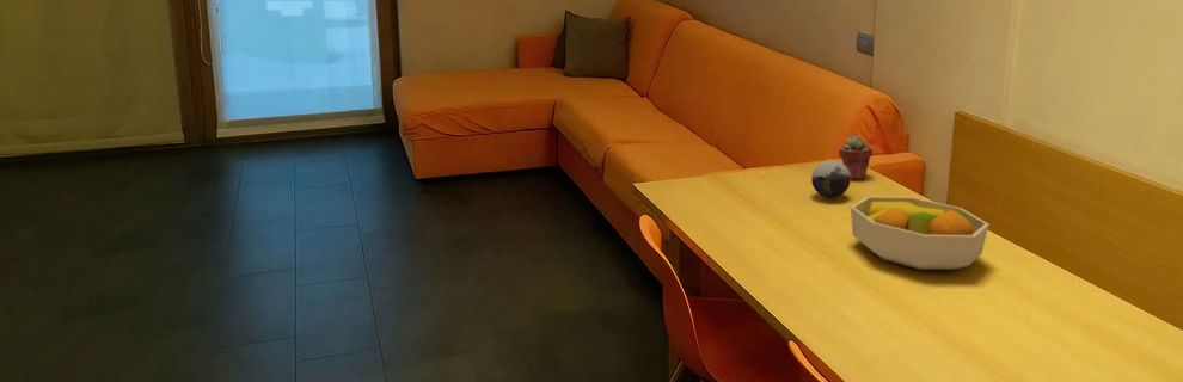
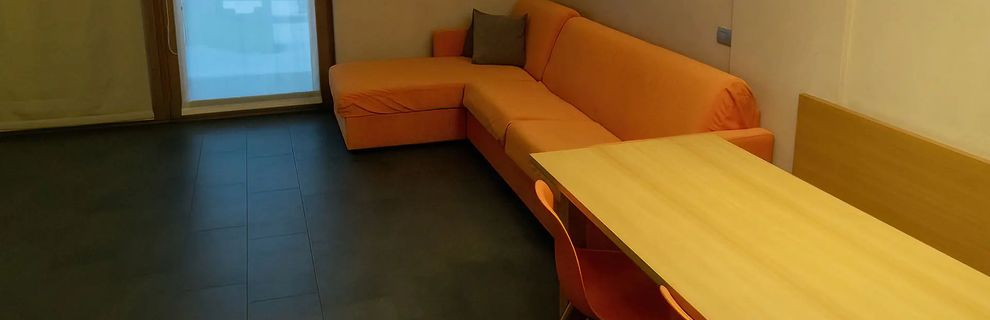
- fruit bowl [850,196,991,271]
- decorative orb [810,159,852,199]
- potted succulent [838,135,874,180]
